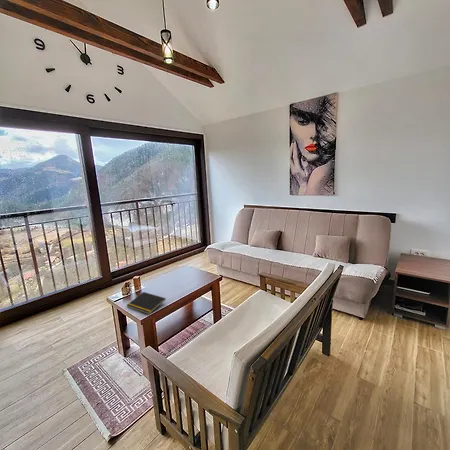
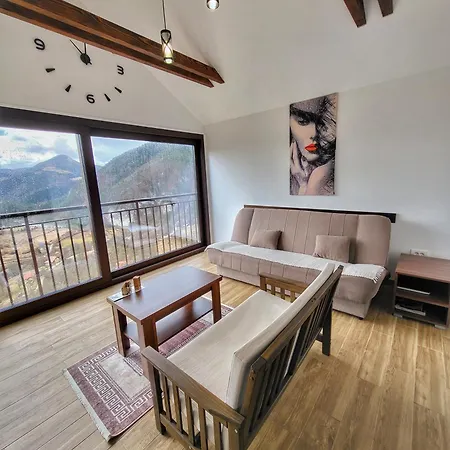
- notepad [126,291,167,315]
